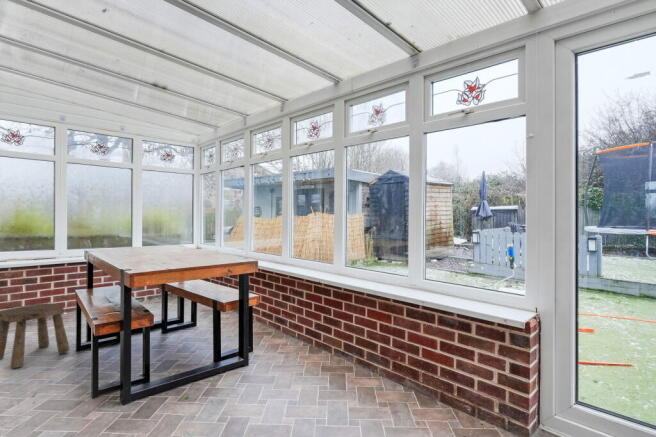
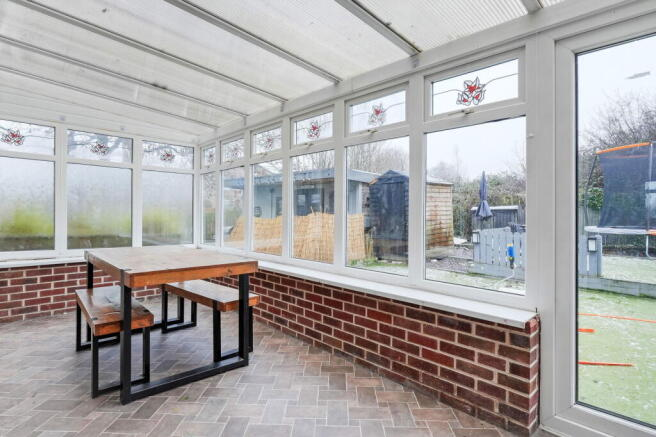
- stool [0,302,71,369]
